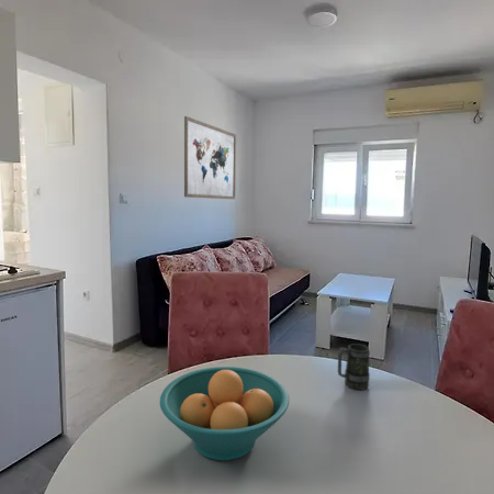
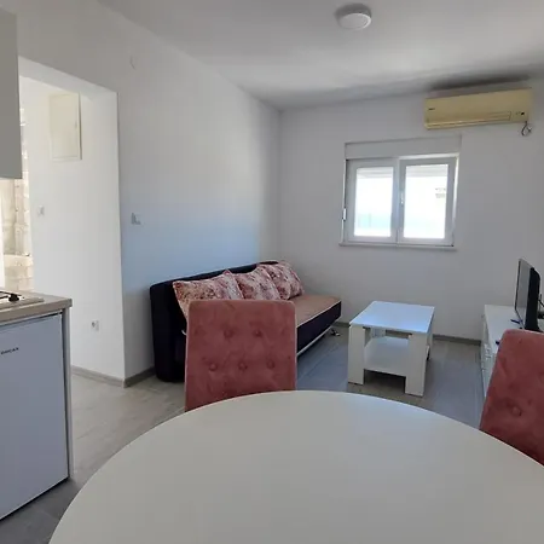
- mug [337,343,371,391]
- fruit bowl [159,366,290,461]
- wall art [183,115,237,200]
